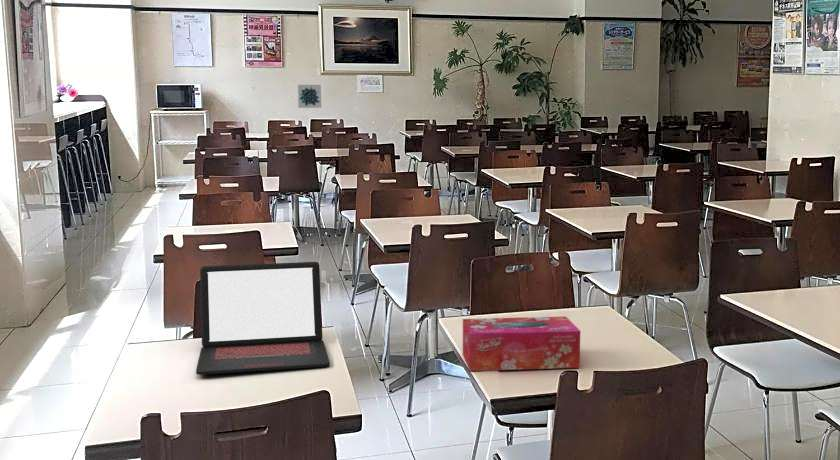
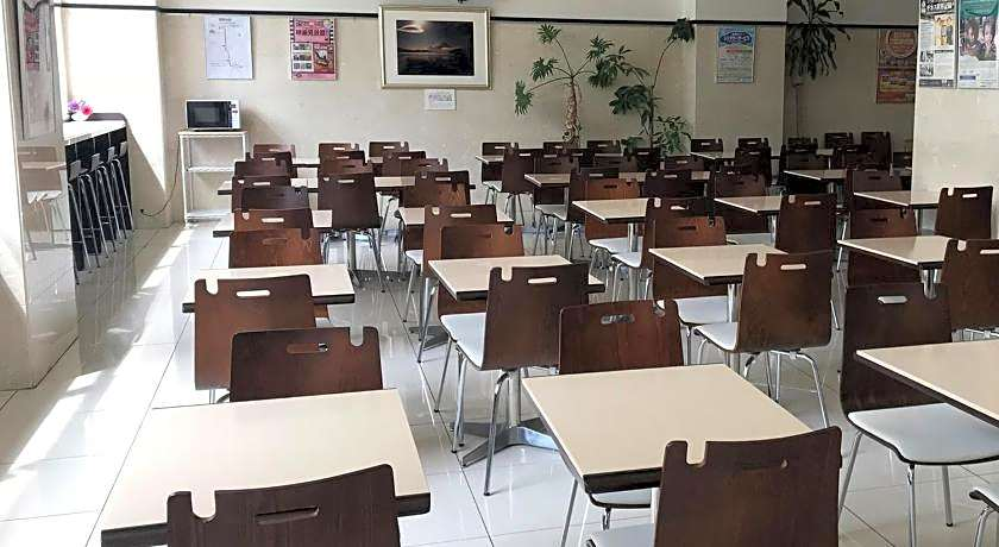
- laptop [195,261,331,376]
- wall art [297,84,322,109]
- tissue box [462,315,581,372]
